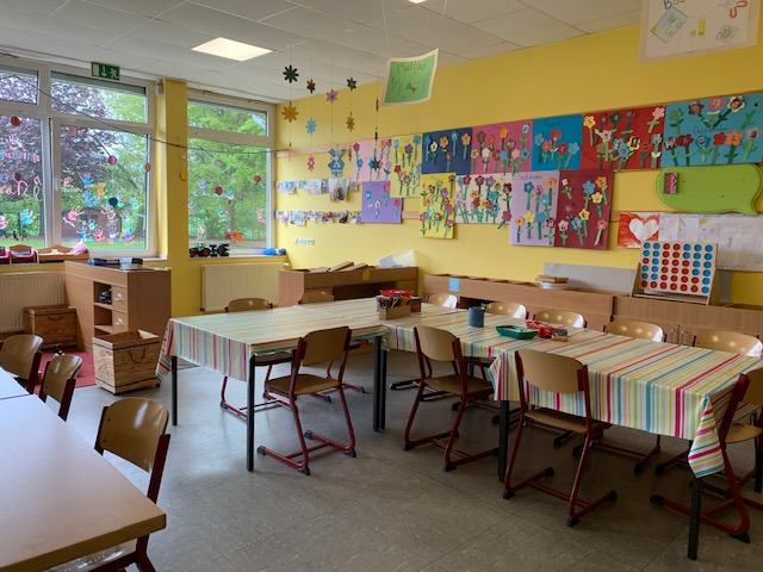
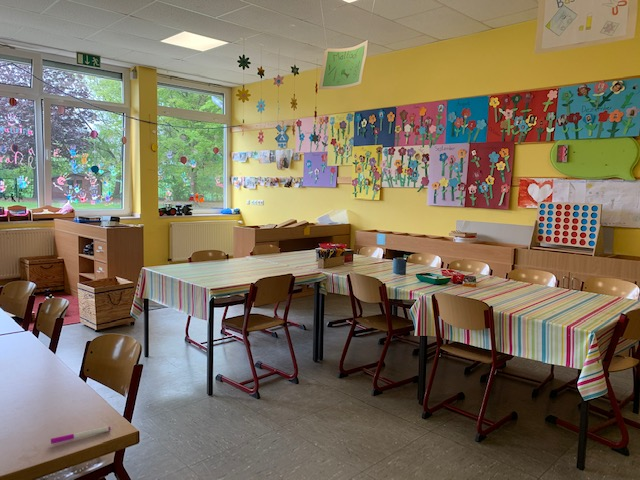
+ pen [50,425,111,445]
